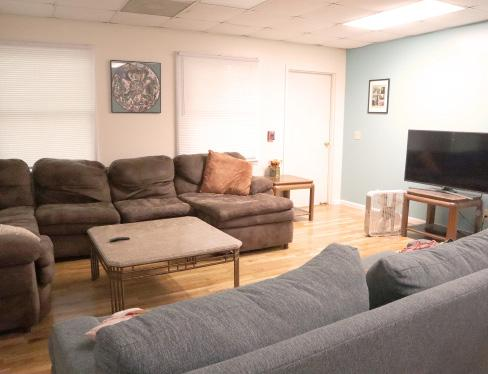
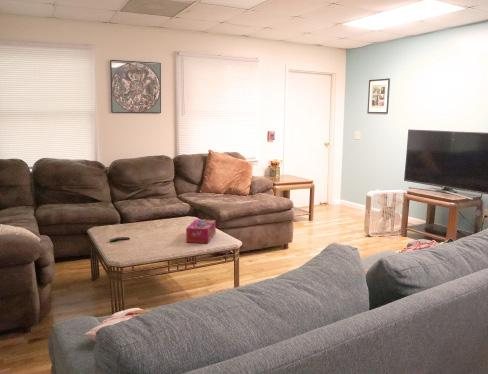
+ tissue box [185,218,217,244]
